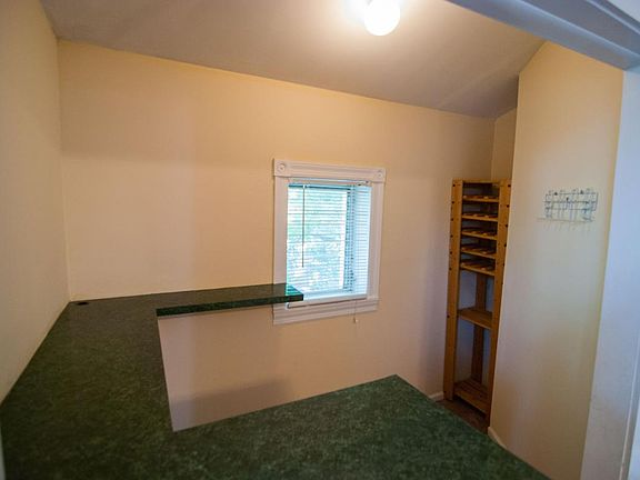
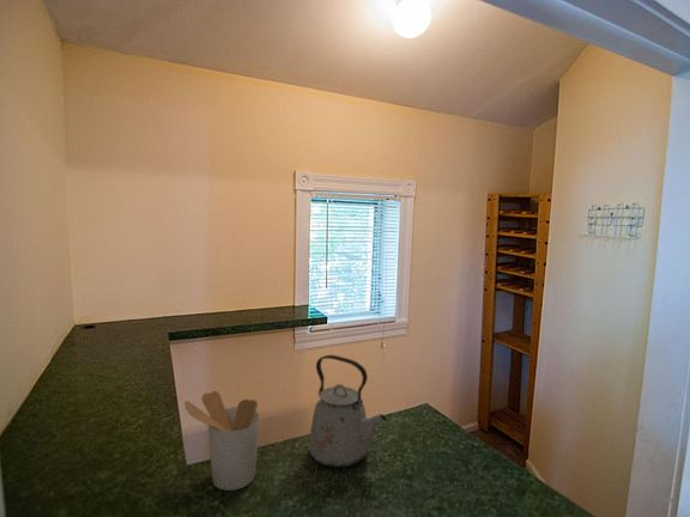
+ kettle [308,354,388,469]
+ utensil holder [183,390,261,492]
